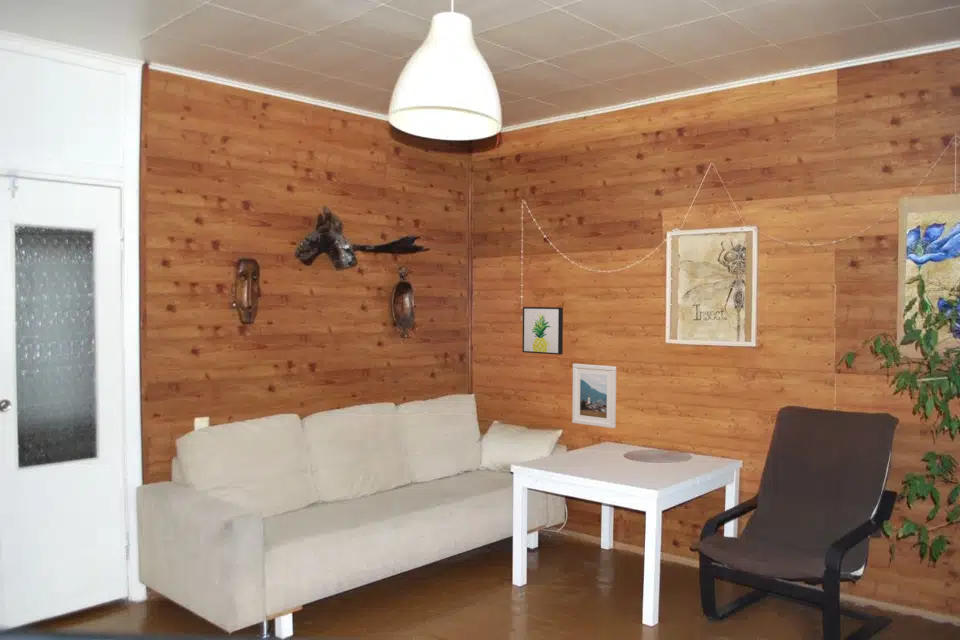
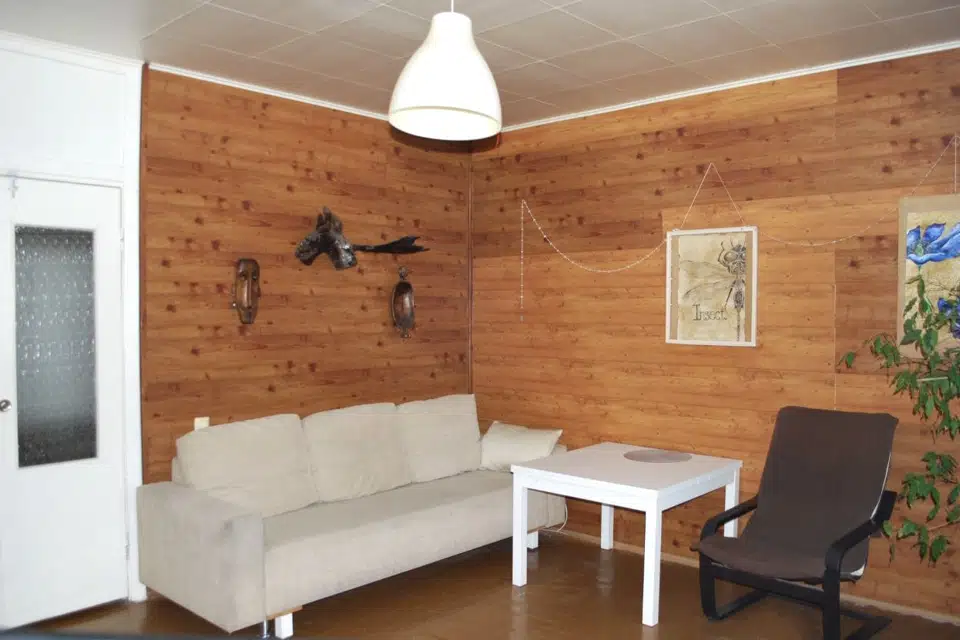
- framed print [571,363,617,429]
- wall art [522,306,564,356]
